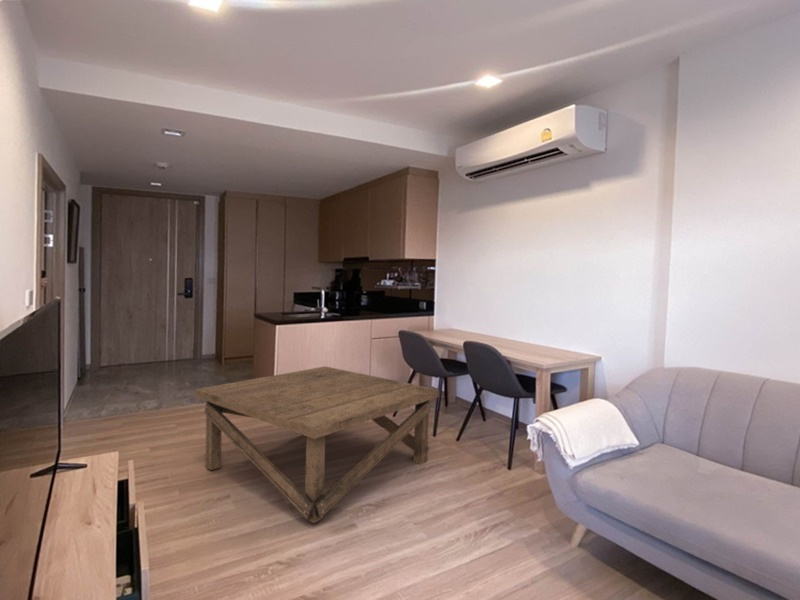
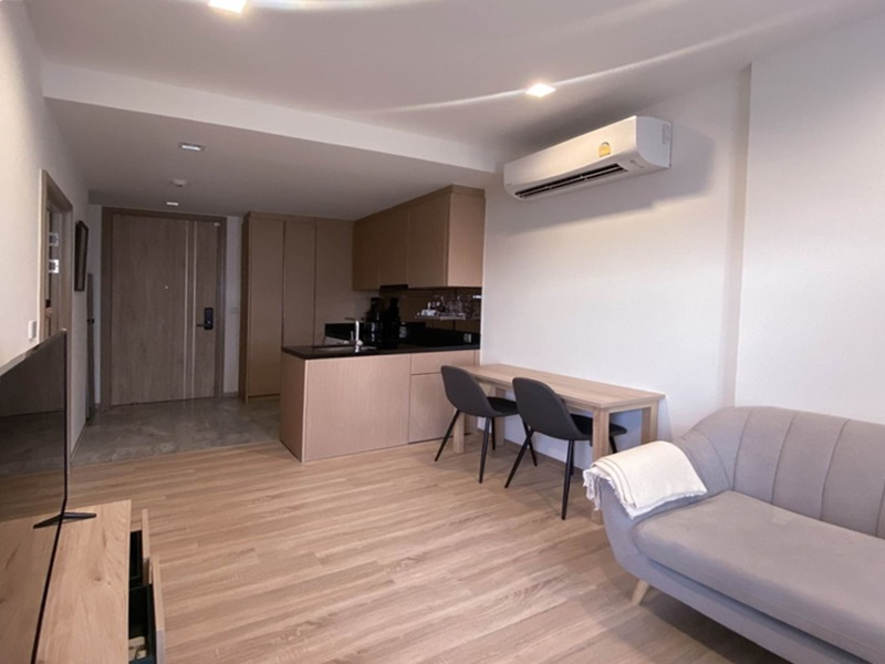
- coffee table [194,365,440,524]
